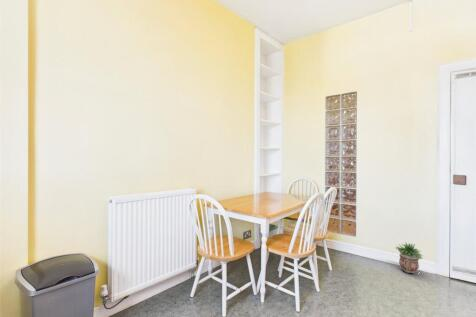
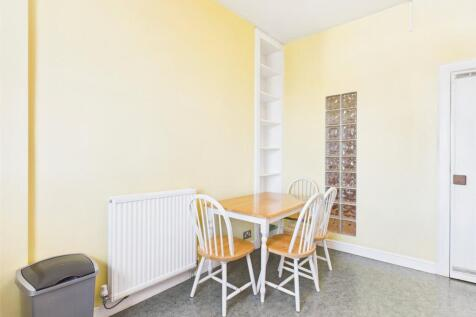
- potted plant [395,242,424,274]
